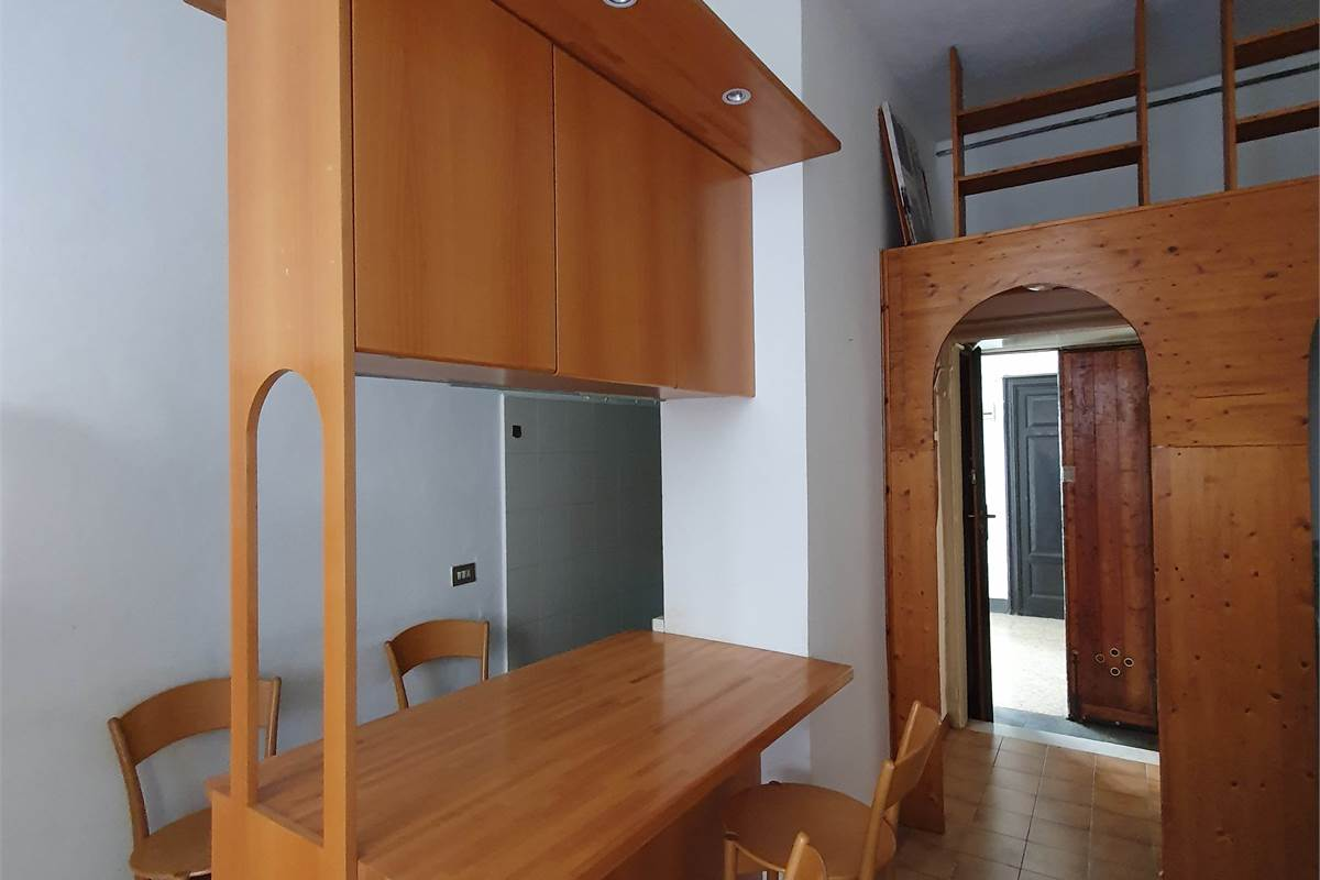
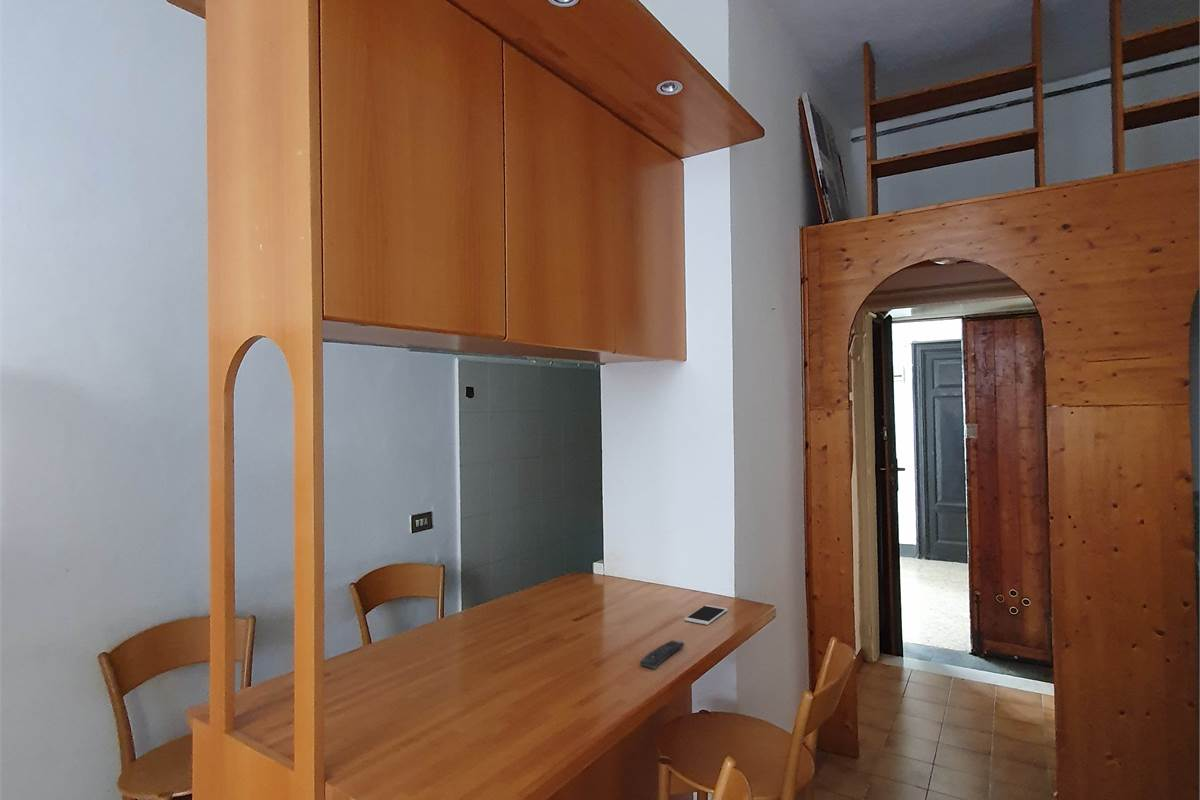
+ remote control [639,640,685,670]
+ smartphone [684,604,729,626]
